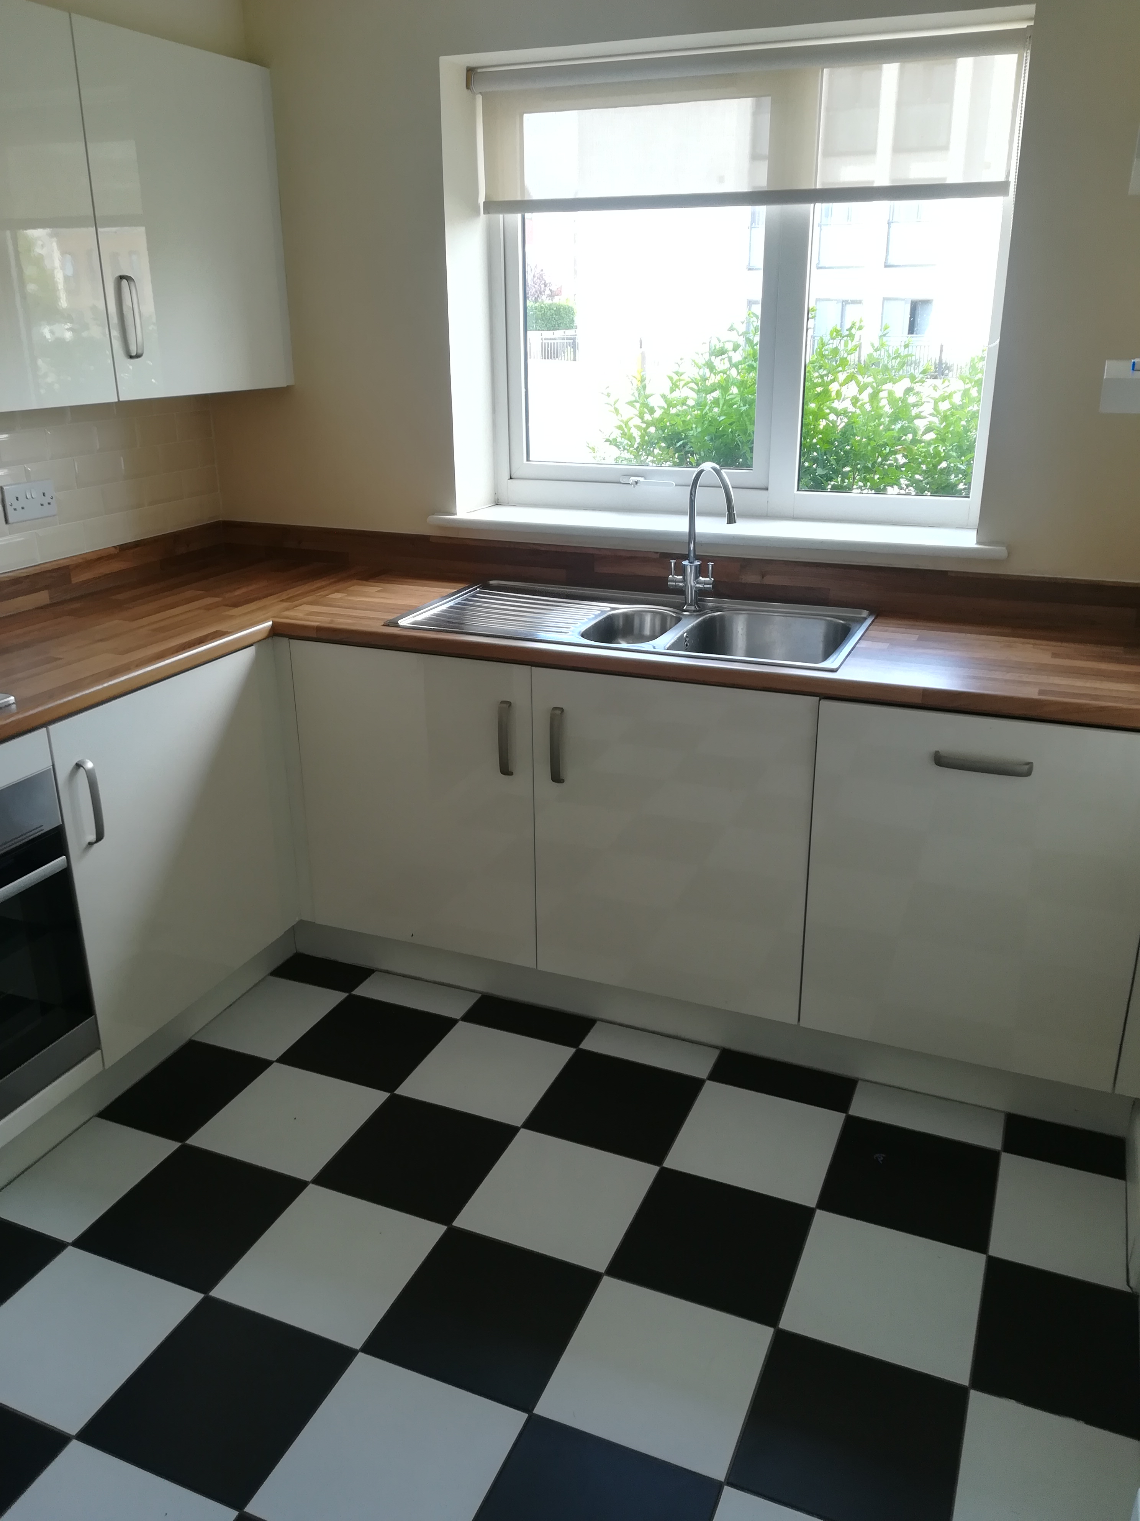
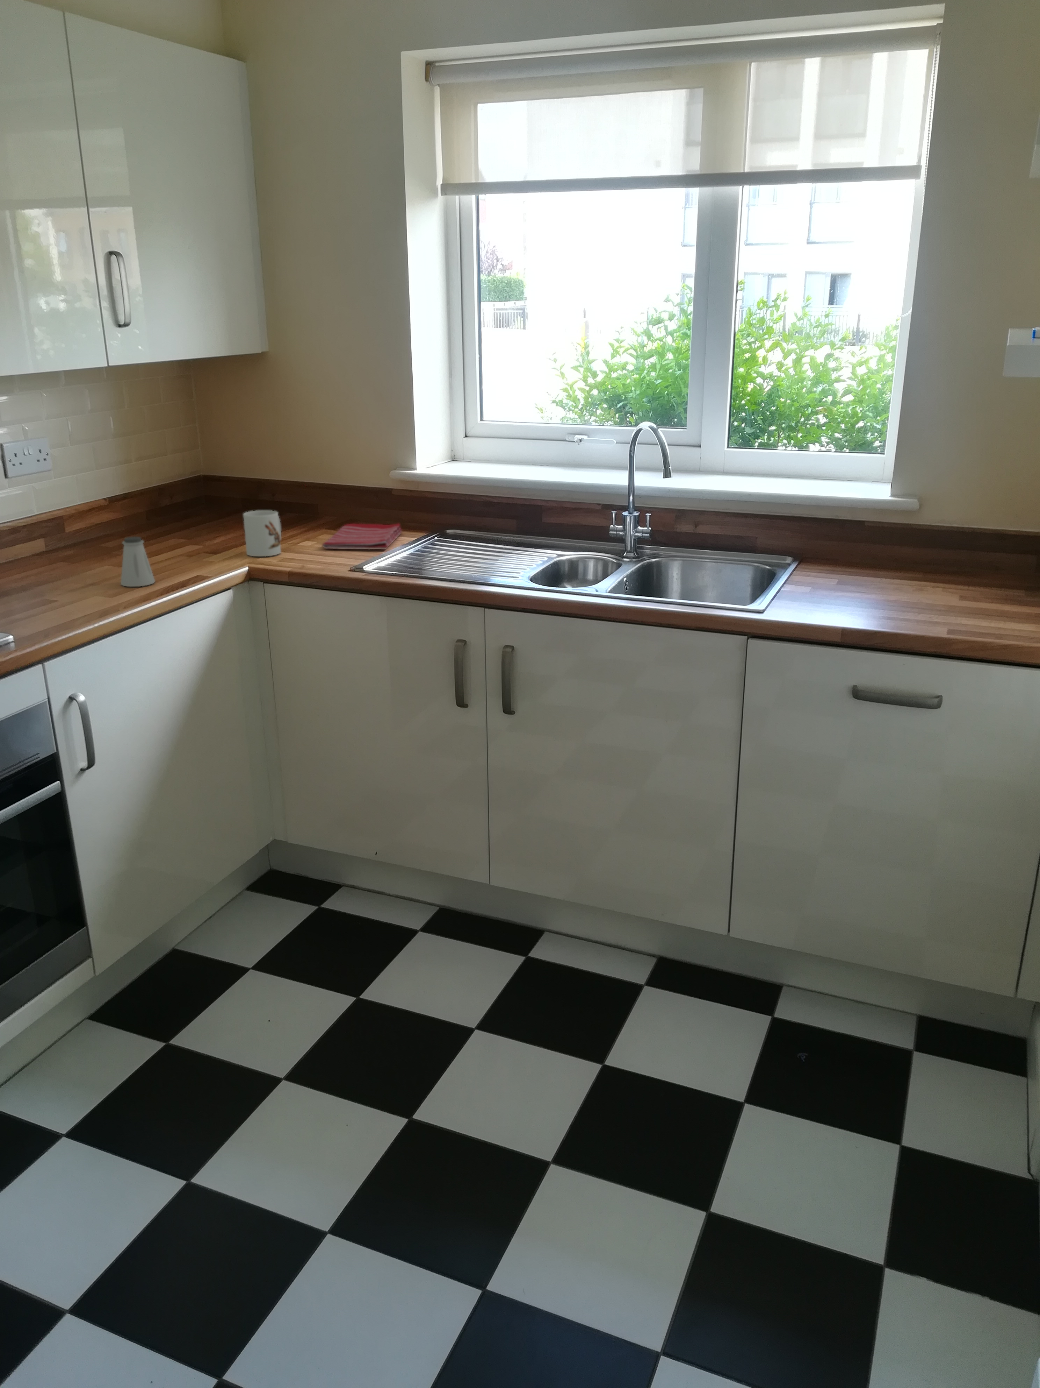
+ saltshaker [120,537,155,587]
+ mug [243,510,282,557]
+ dish towel [322,522,403,550]
